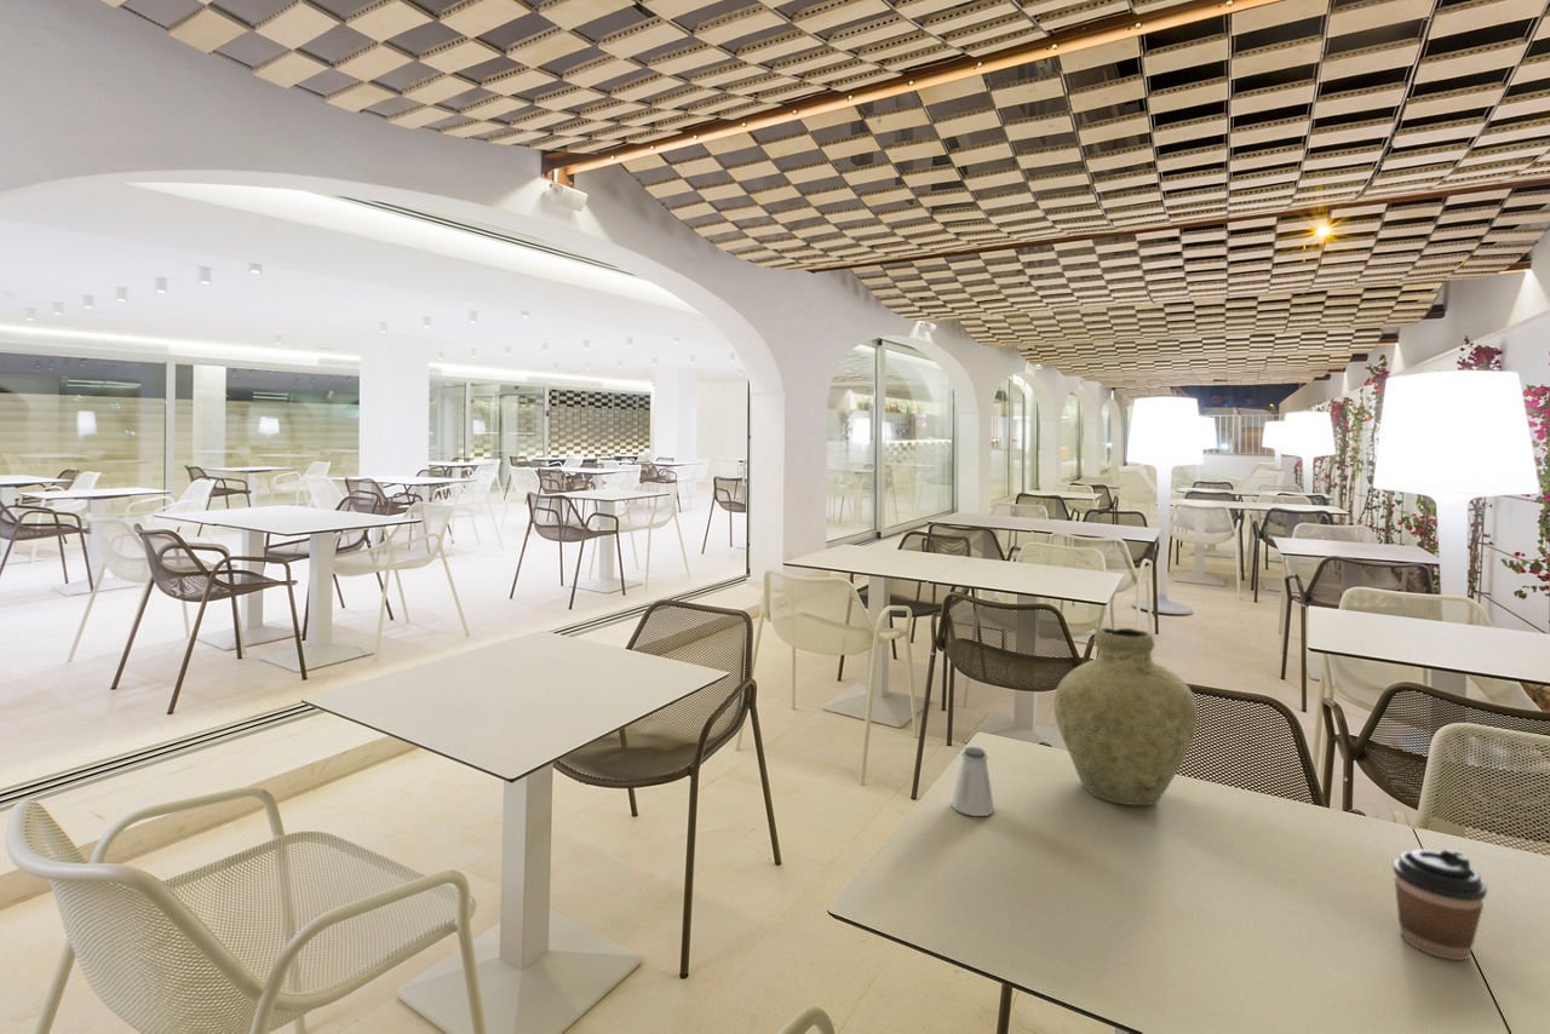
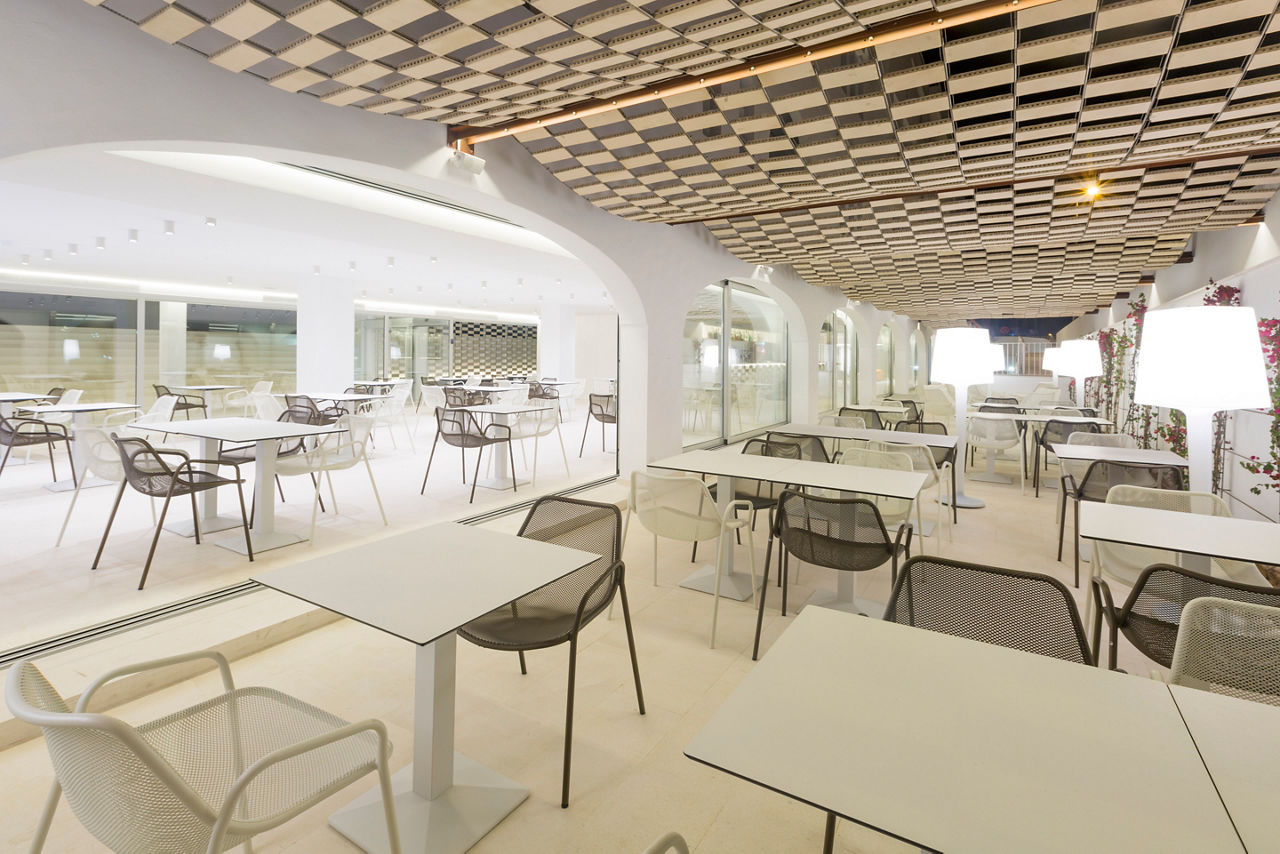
- vase [1052,627,1199,806]
- saltshaker [951,746,995,817]
- coffee cup [1391,848,1488,961]
